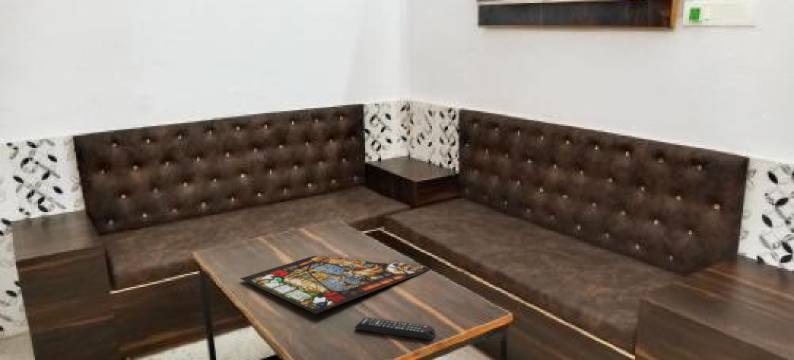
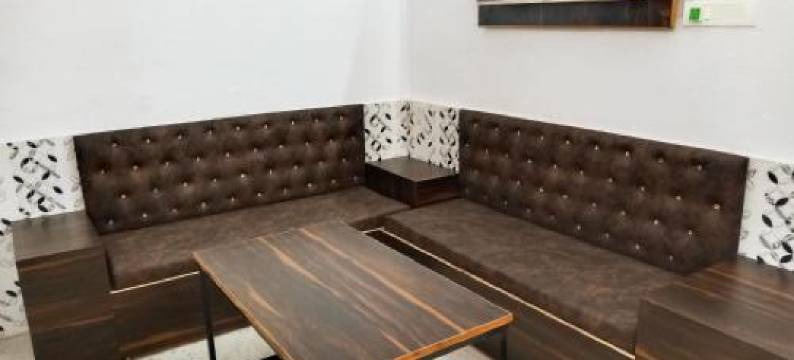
- stained glass panel [239,254,434,315]
- remote control [354,316,436,341]
